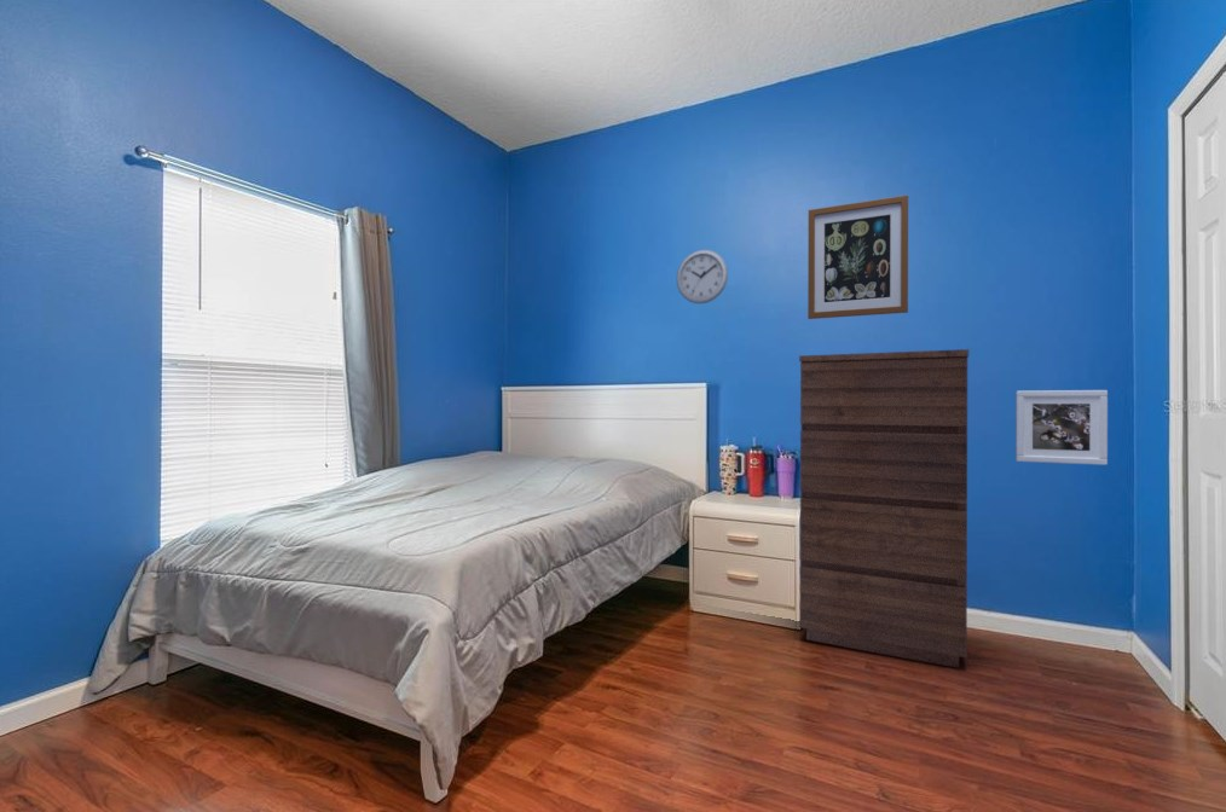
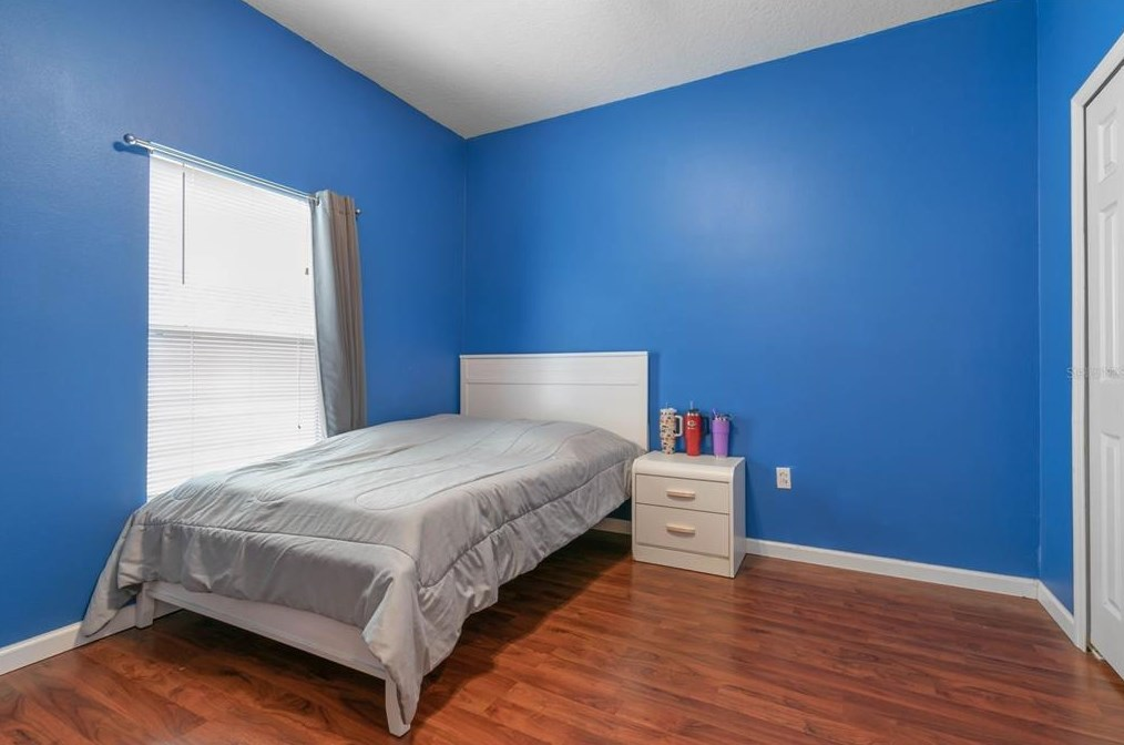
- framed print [1016,389,1109,466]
- wall clock [676,249,729,304]
- dresser [798,348,970,669]
- wall art [806,195,909,320]
